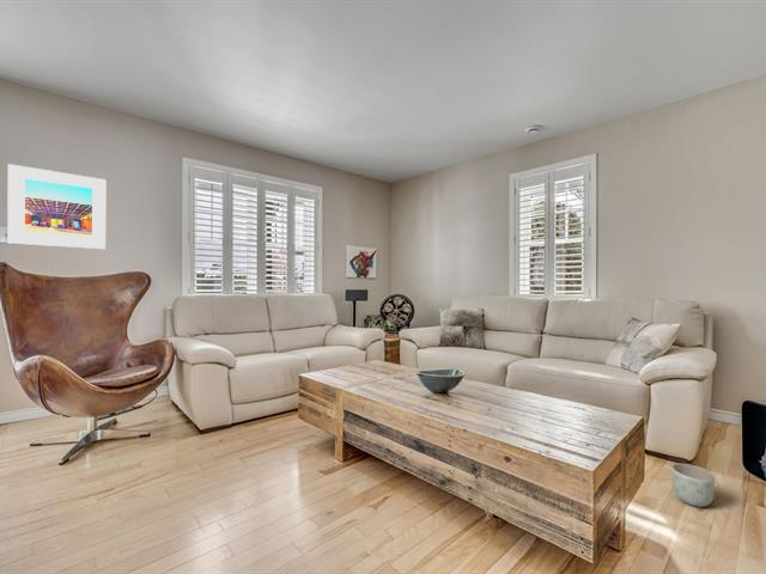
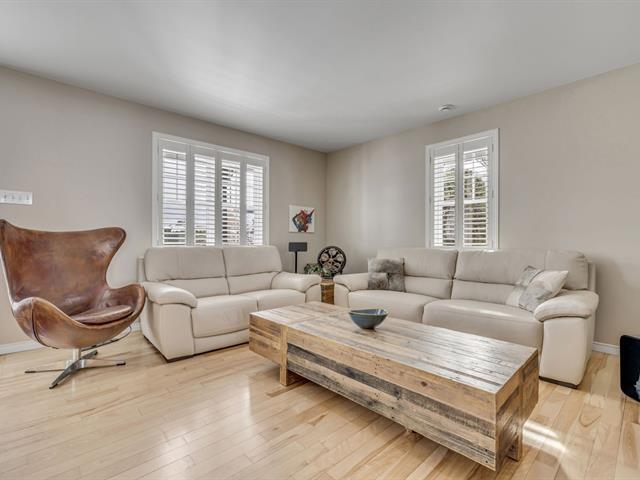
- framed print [6,163,108,250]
- planter [670,463,717,508]
